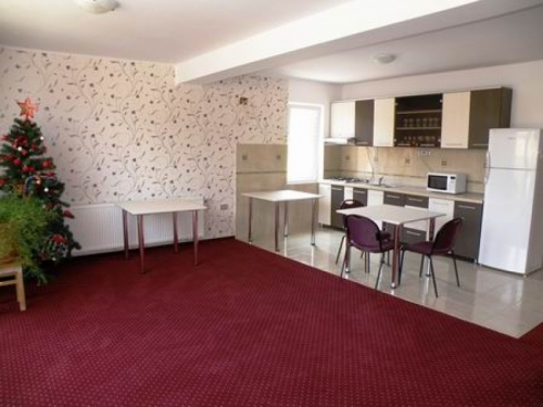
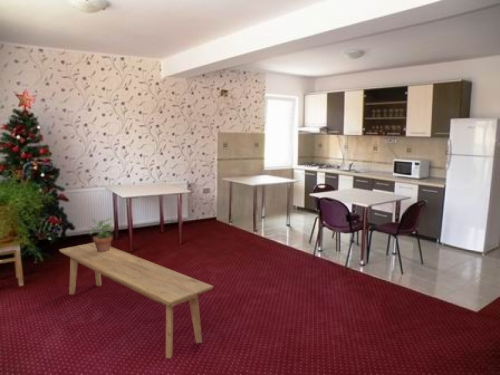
+ bench [58,242,214,359]
+ potted plant [87,217,115,252]
